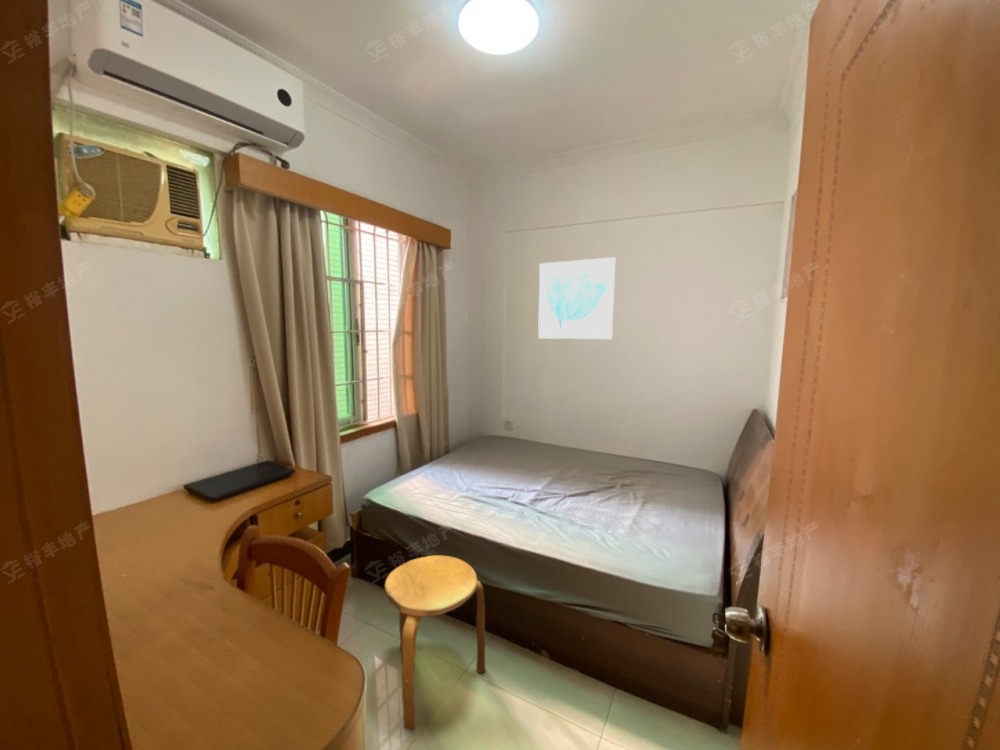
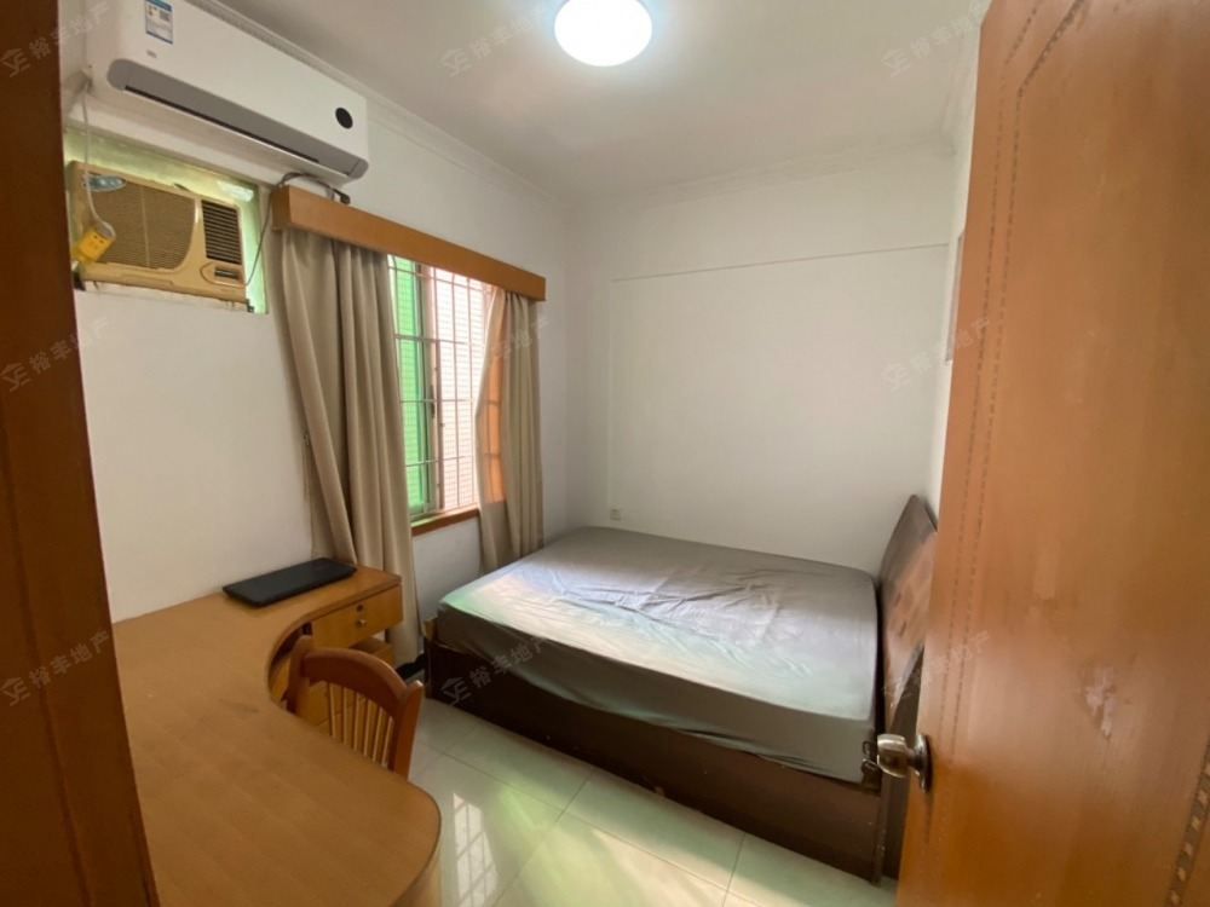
- stool [383,555,486,732]
- wall art [537,256,616,340]
